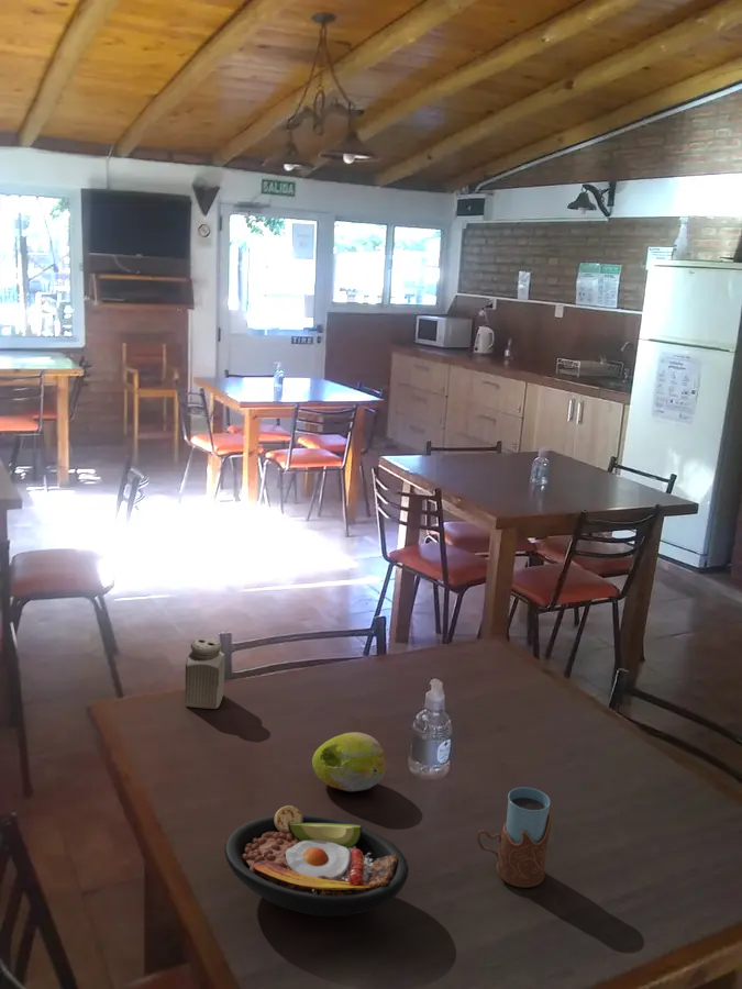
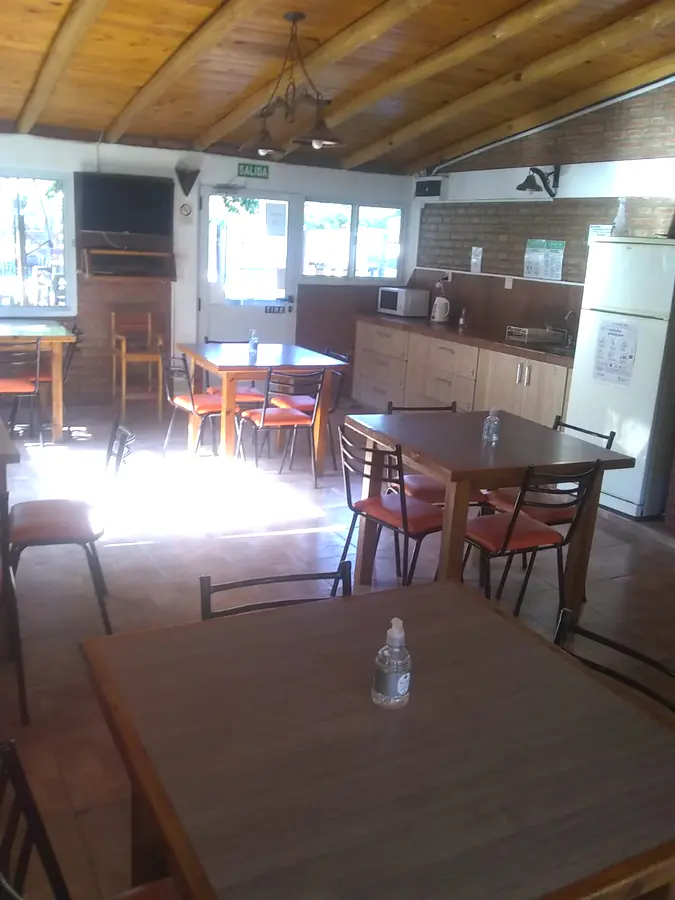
- salt shaker [184,637,226,710]
- drinking glass [476,786,552,889]
- fruit [311,731,387,792]
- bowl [223,804,410,918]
